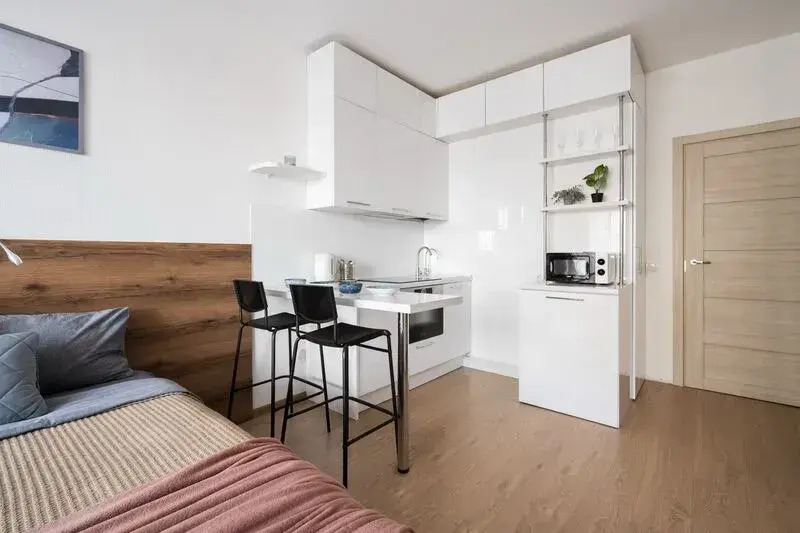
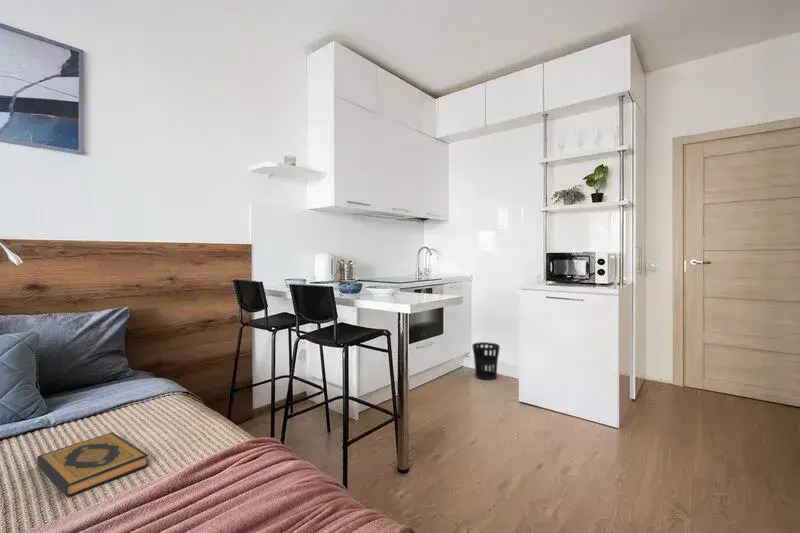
+ hardback book [36,431,149,498]
+ wastebasket [471,341,501,381]
